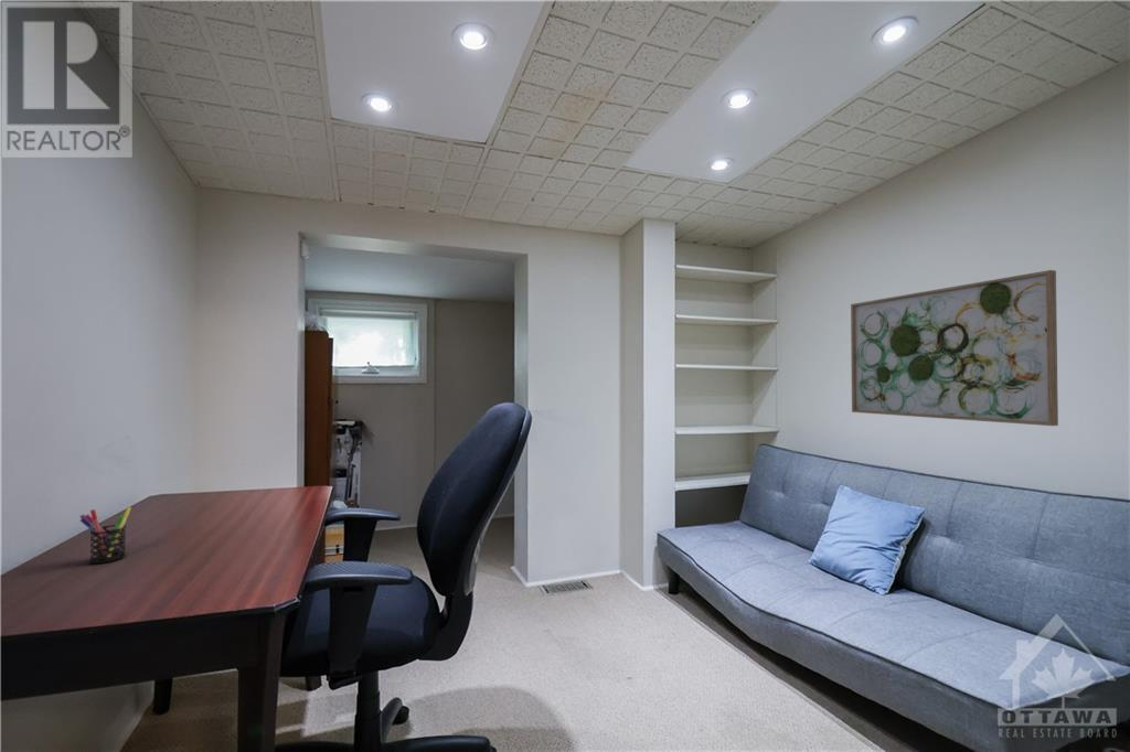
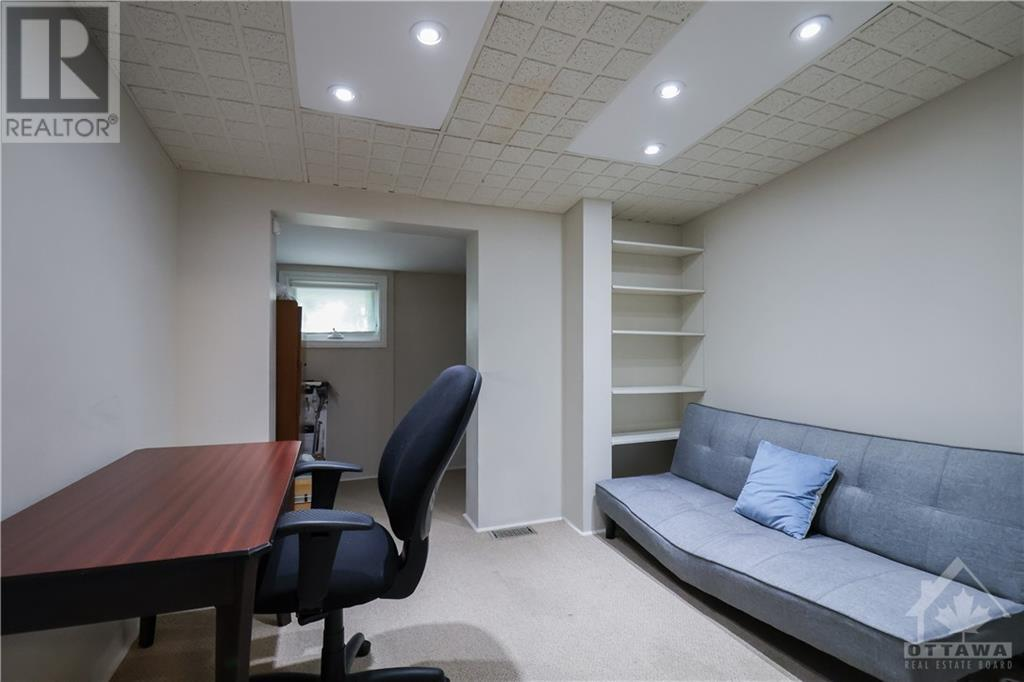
- pen holder [78,506,132,565]
- wall art [850,269,1059,427]
